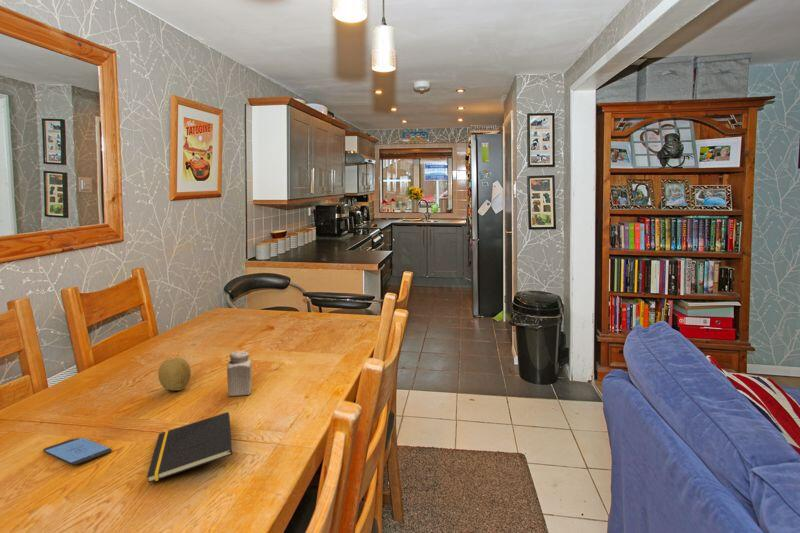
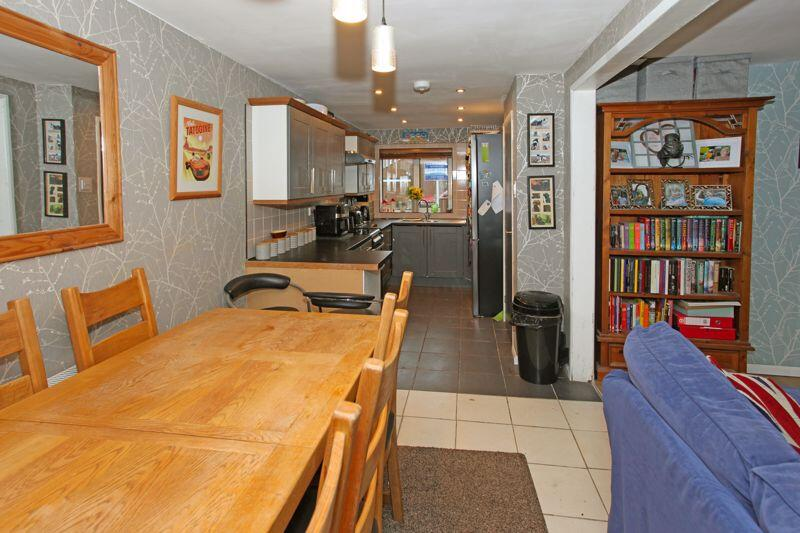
- fruit [157,357,192,392]
- notepad [146,411,233,484]
- salt shaker [226,350,253,397]
- smartphone [42,437,113,465]
